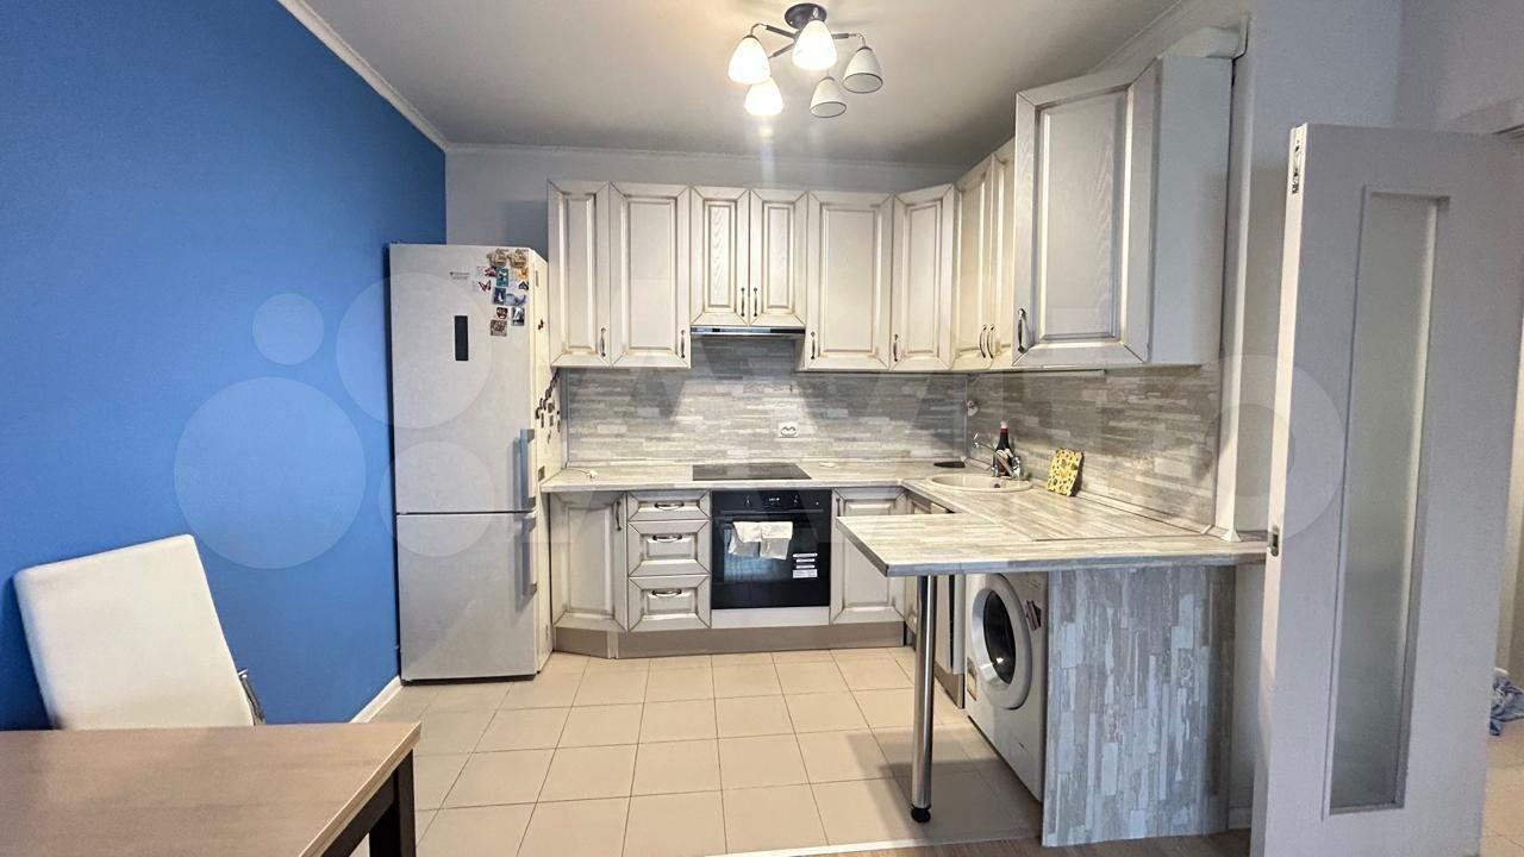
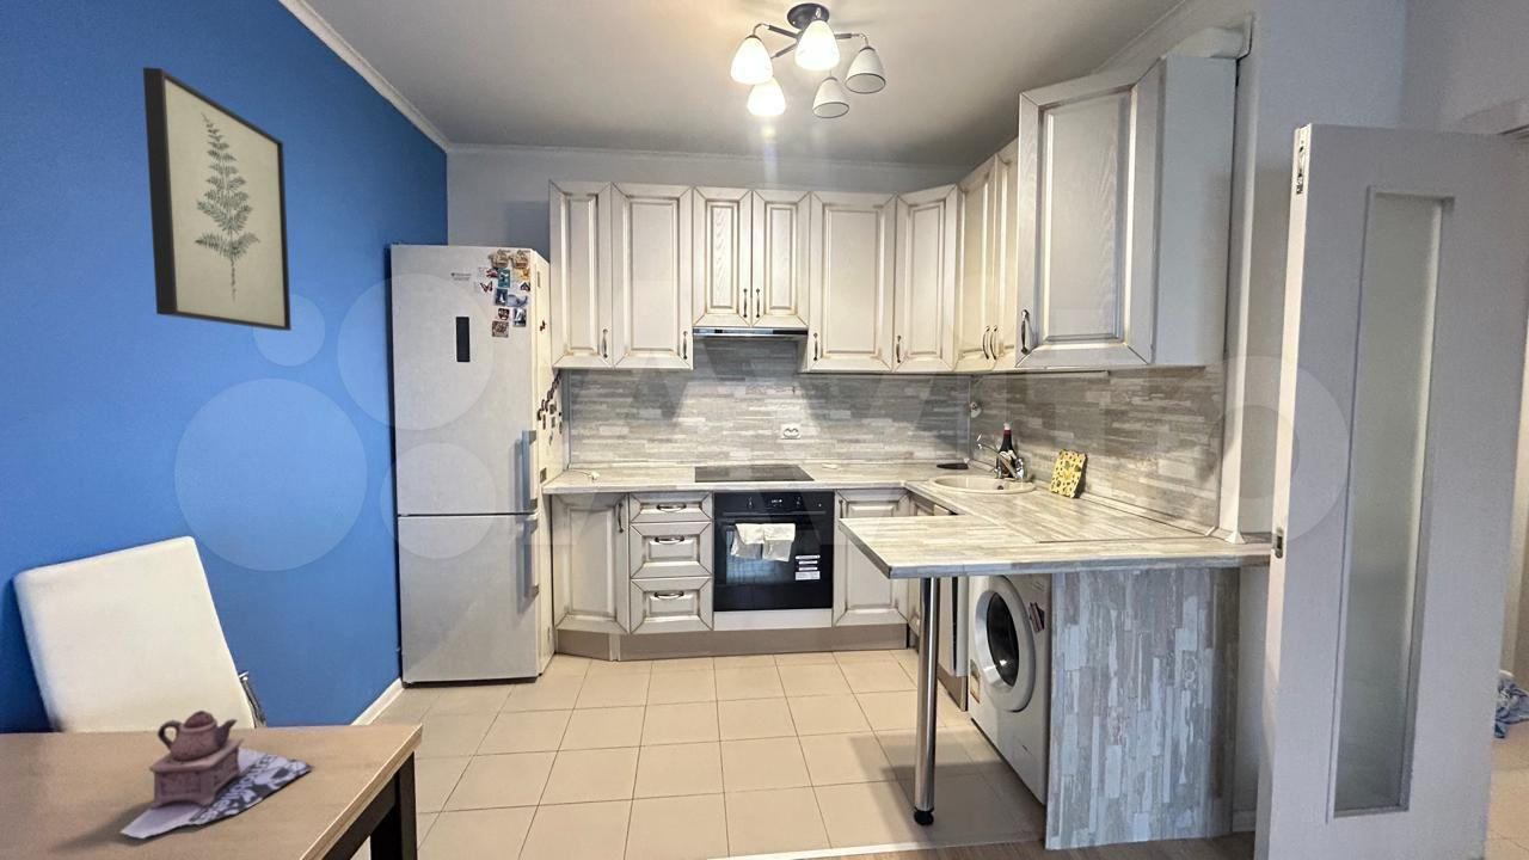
+ teapot [117,710,315,840]
+ wall art [142,66,293,332]
